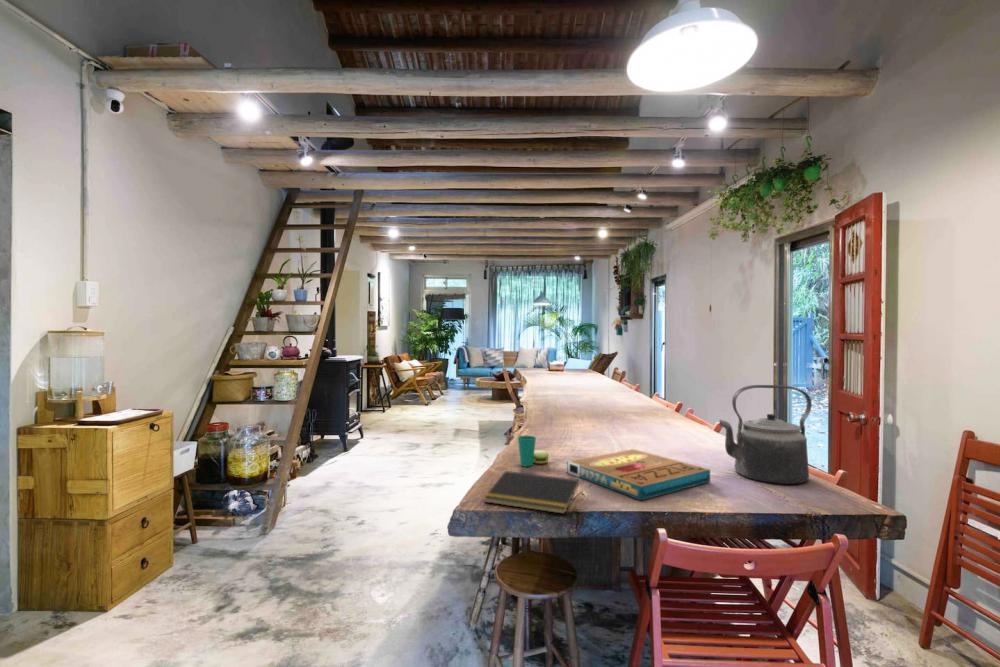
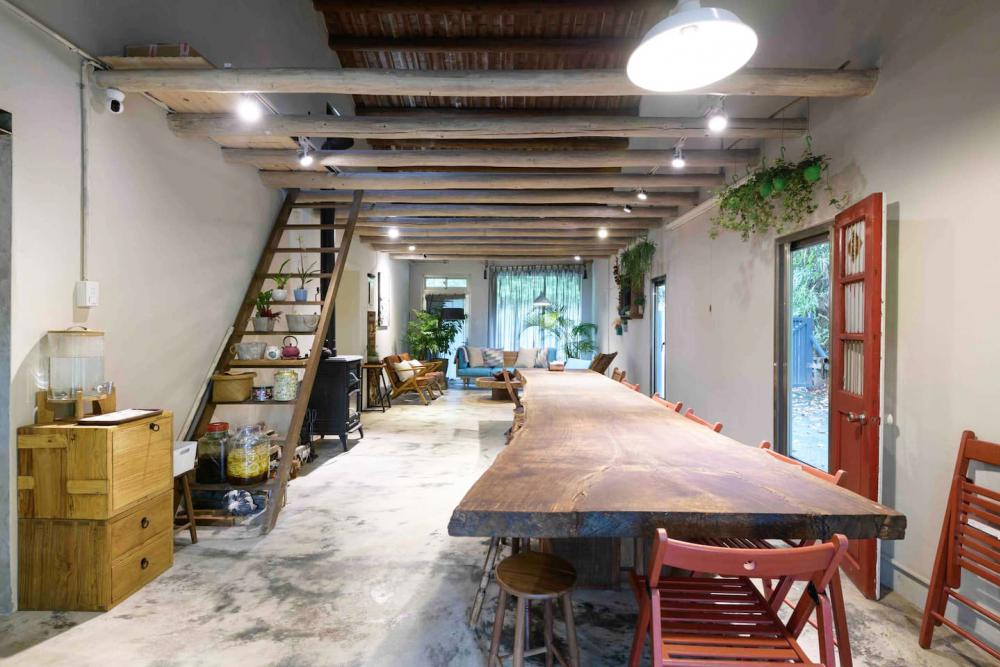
- pizza box [566,448,711,501]
- kettle [718,384,813,485]
- notepad [483,470,580,515]
- cup [517,435,550,468]
